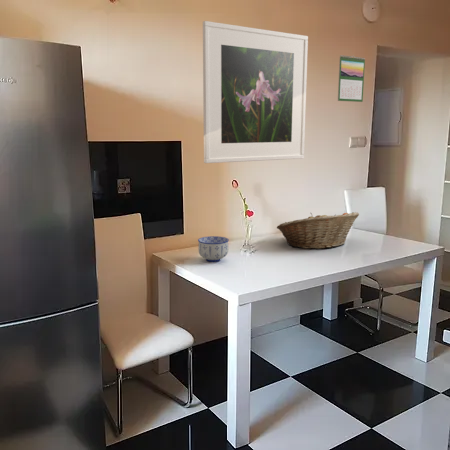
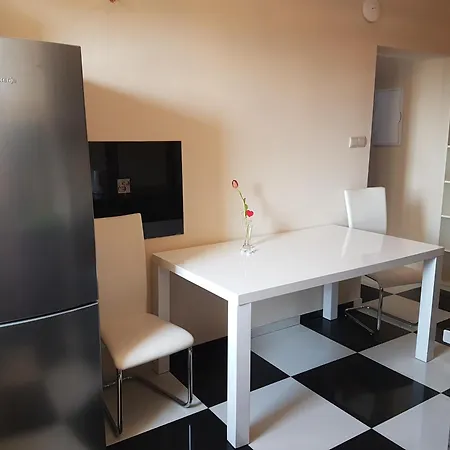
- bowl [197,235,230,263]
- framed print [202,20,309,164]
- calendar [337,54,366,103]
- fruit basket [276,211,360,250]
